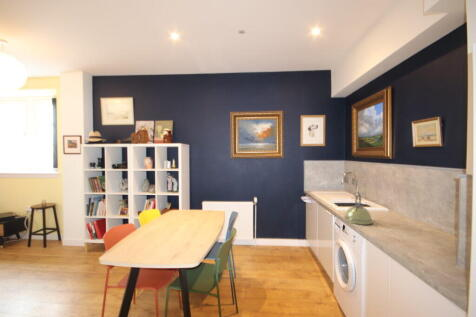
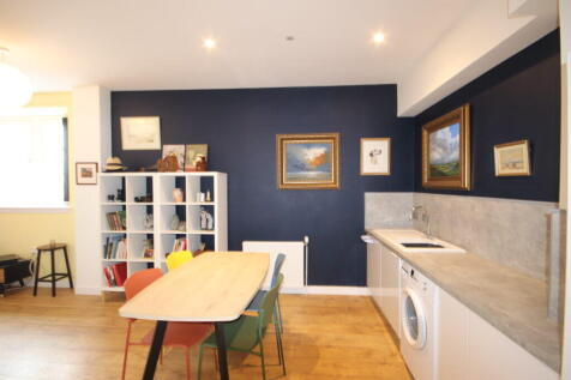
- kettle [344,191,374,226]
